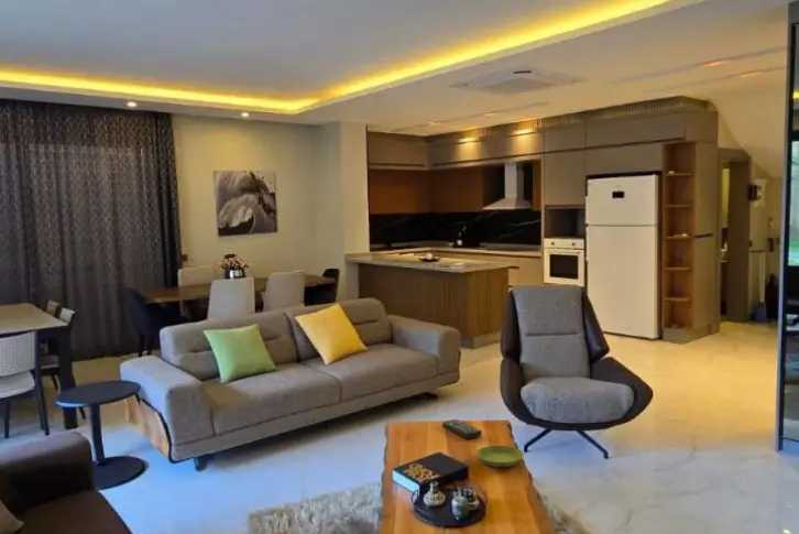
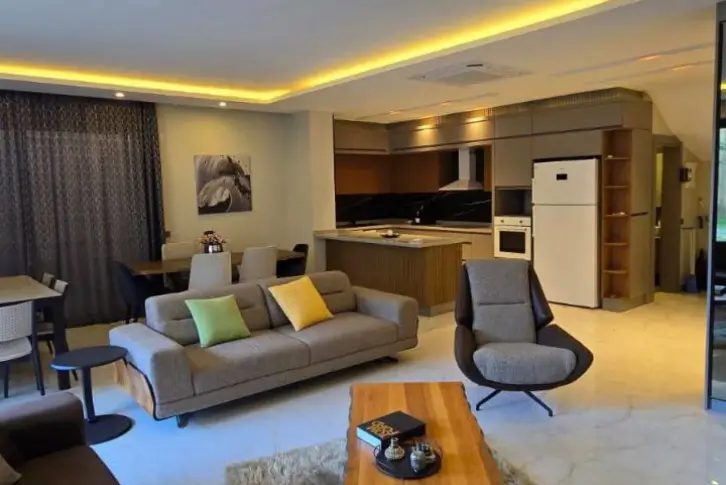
- remote control [441,418,483,439]
- saucer [475,445,525,468]
